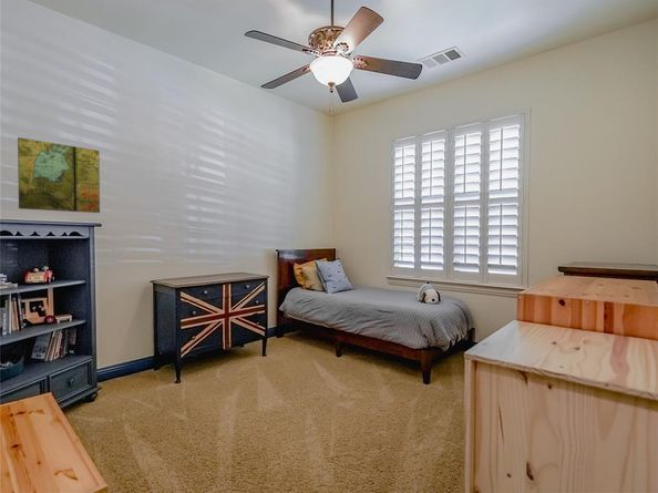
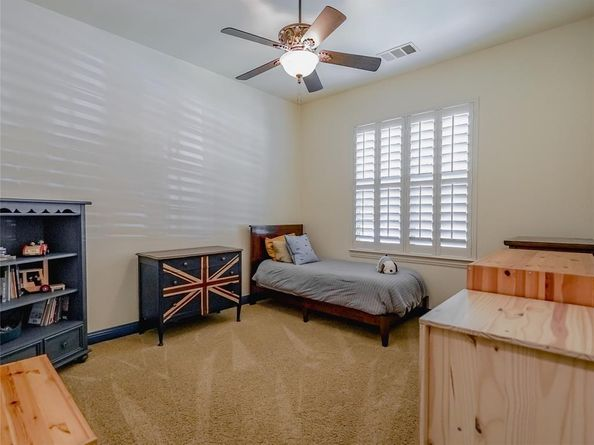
- map [17,136,101,214]
